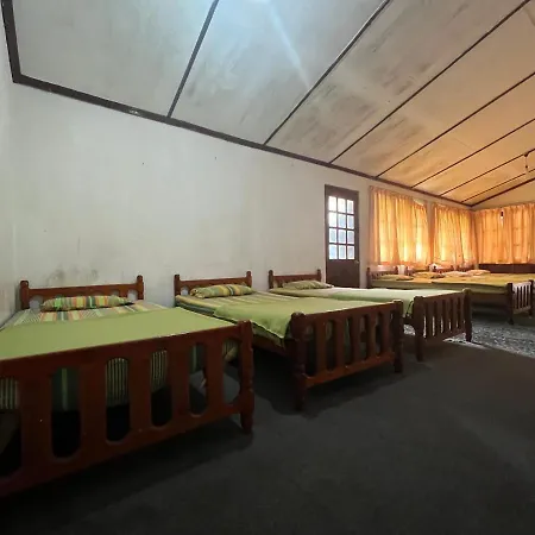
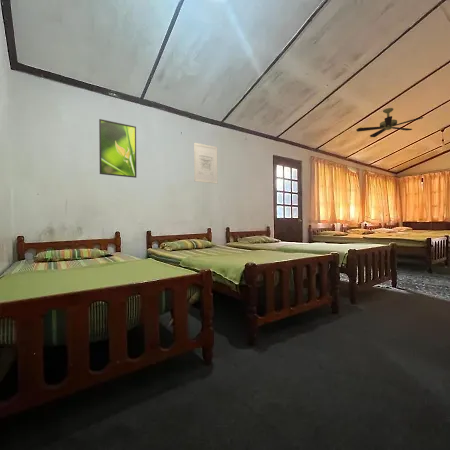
+ ceiling fan [356,107,424,138]
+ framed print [98,118,137,179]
+ wall art [193,142,219,185]
